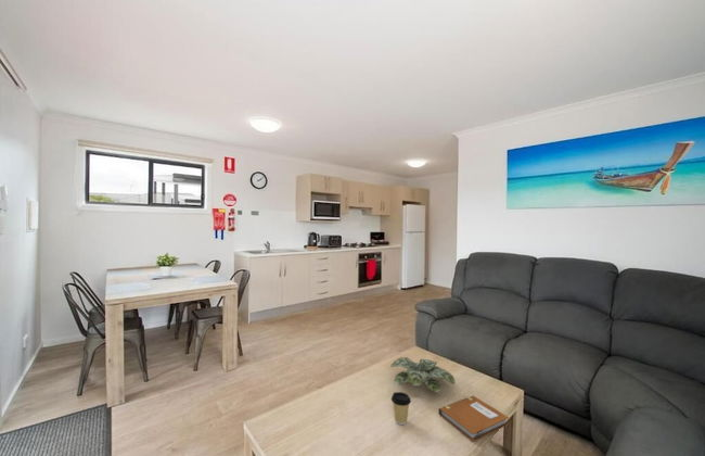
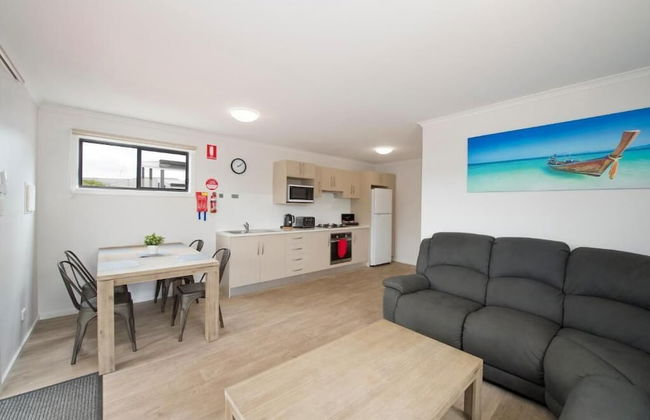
- notebook [437,395,510,443]
- coffee cup [390,391,412,426]
- plant [388,356,457,393]
